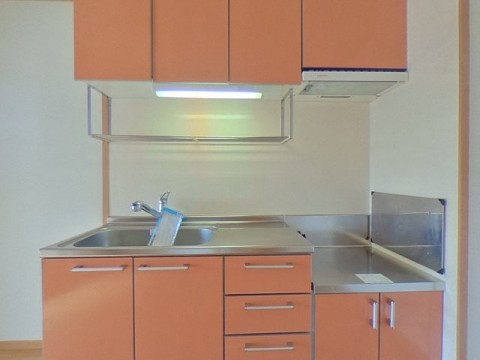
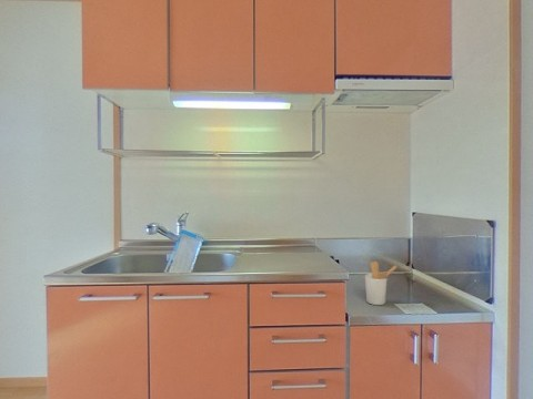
+ utensil holder [364,260,398,306]
